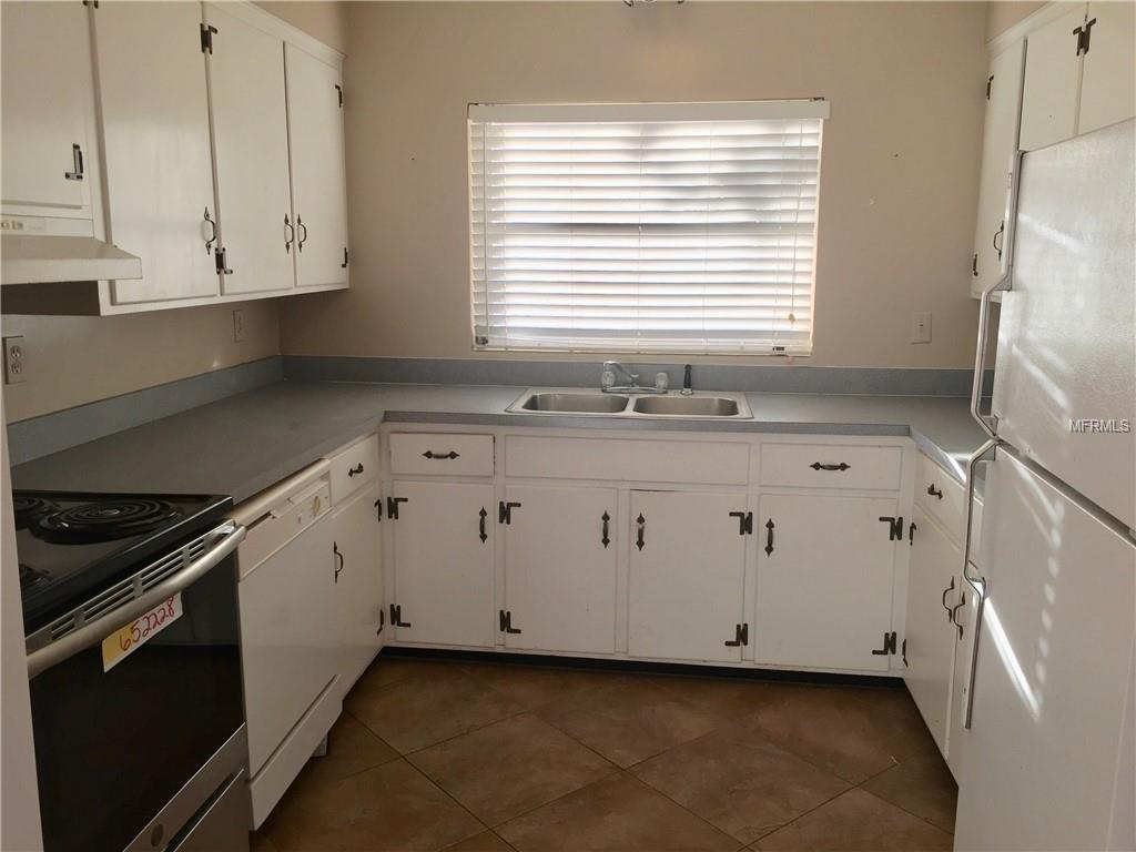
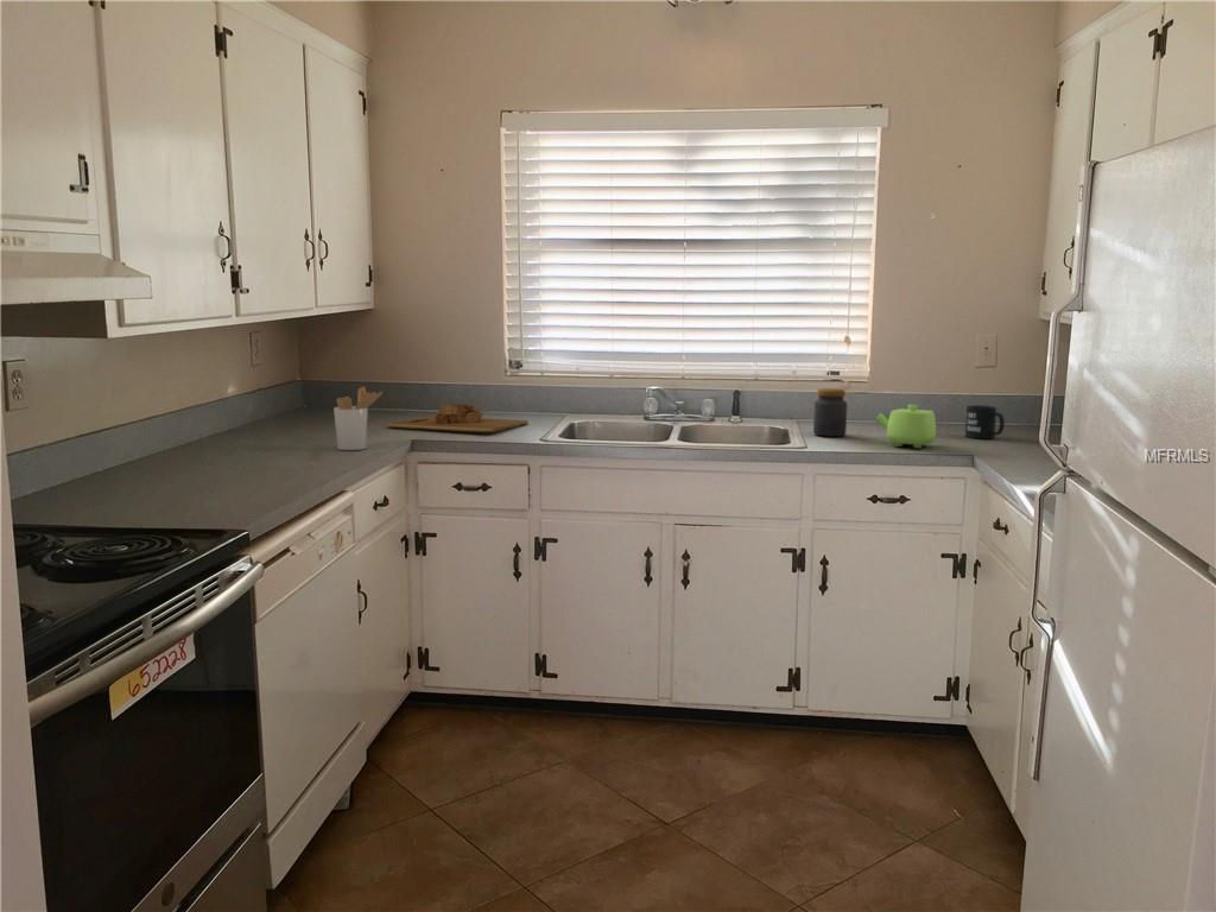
+ mug [964,404,1006,439]
+ cutting board [386,403,528,433]
+ jar [812,387,848,438]
+ teapot [874,404,937,449]
+ utensil holder [332,386,385,451]
